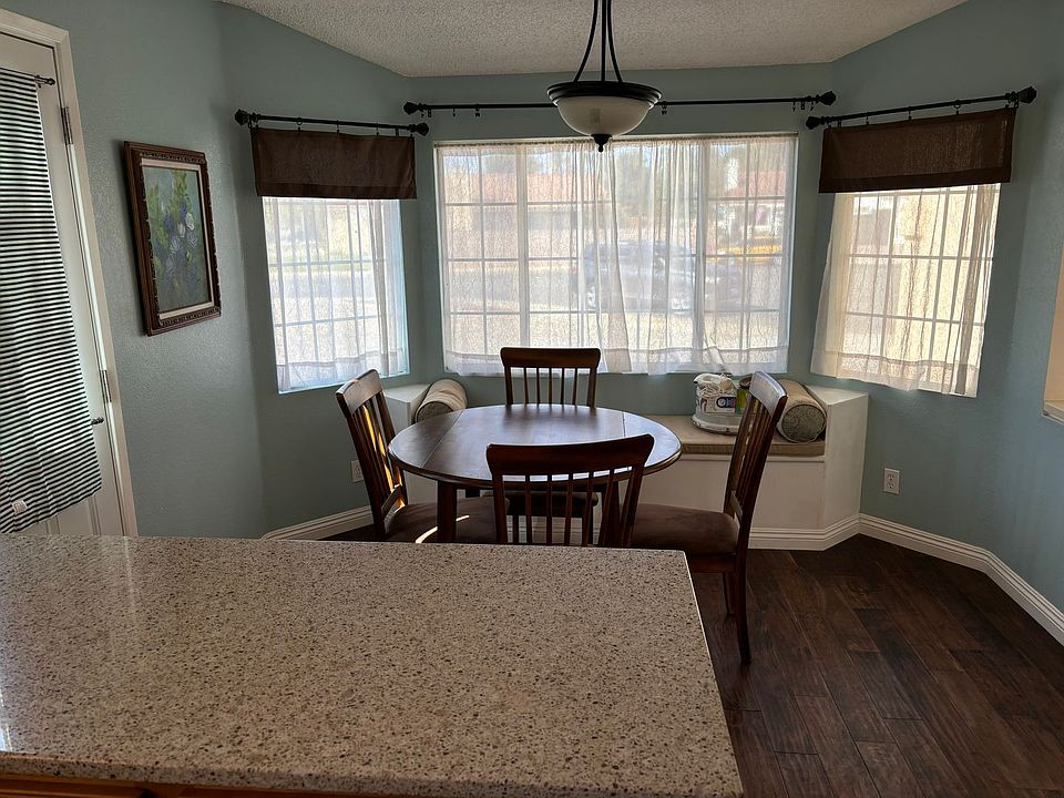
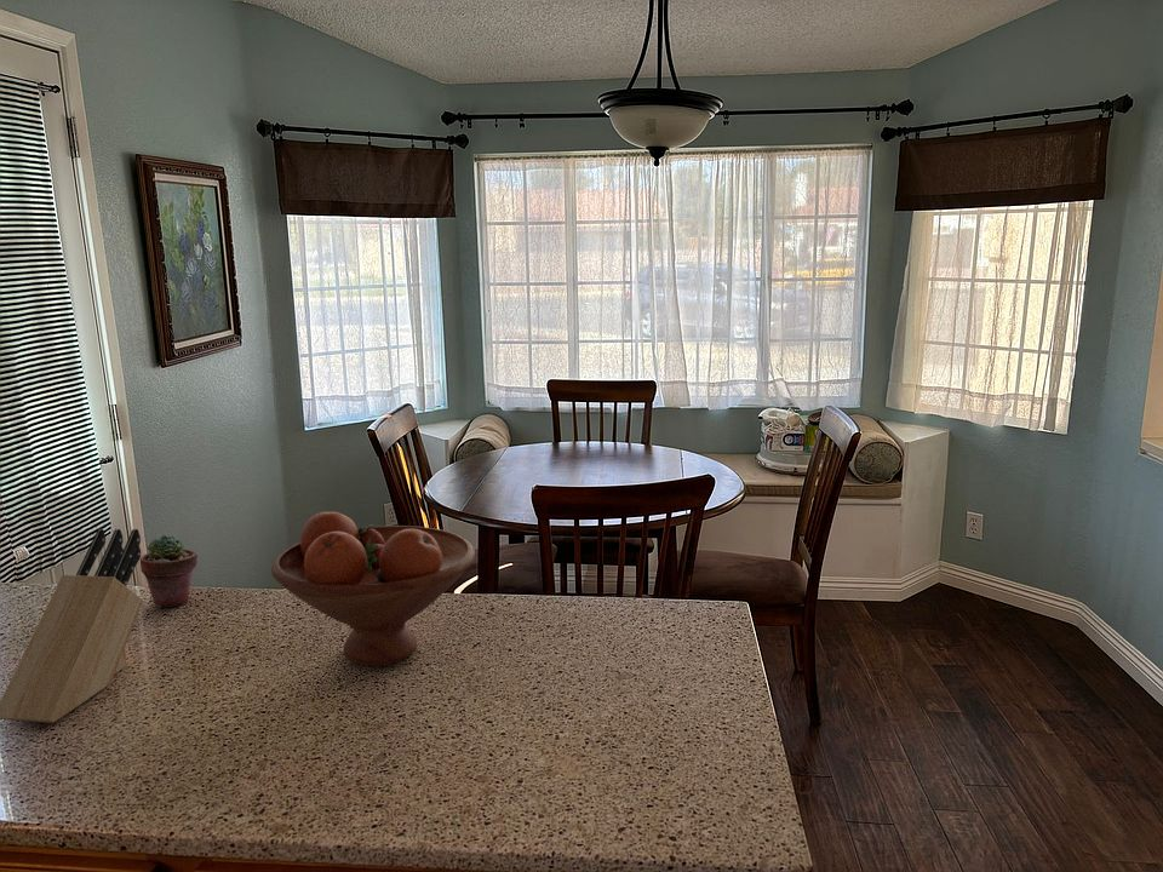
+ fruit bowl [270,511,476,667]
+ potted succulent [139,534,199,608]
+ knife block [0,528,144,724]
